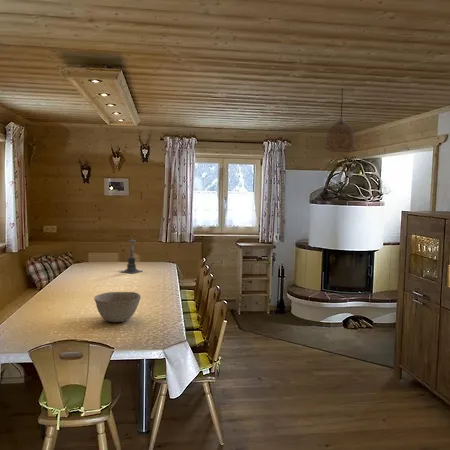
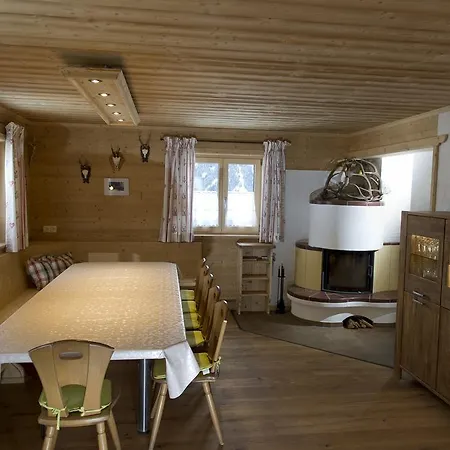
- bowl [93,291,142,323]
- candle holder [119,239,142,274]
- pendant lamp [322,87,358,153]
